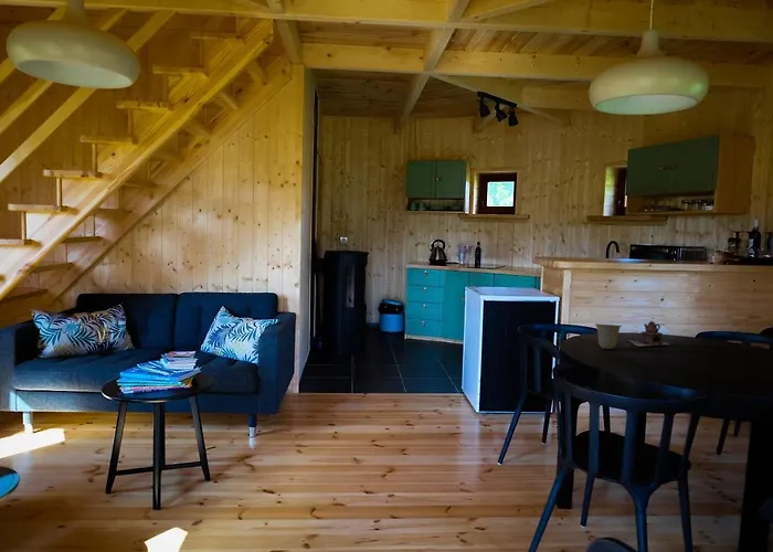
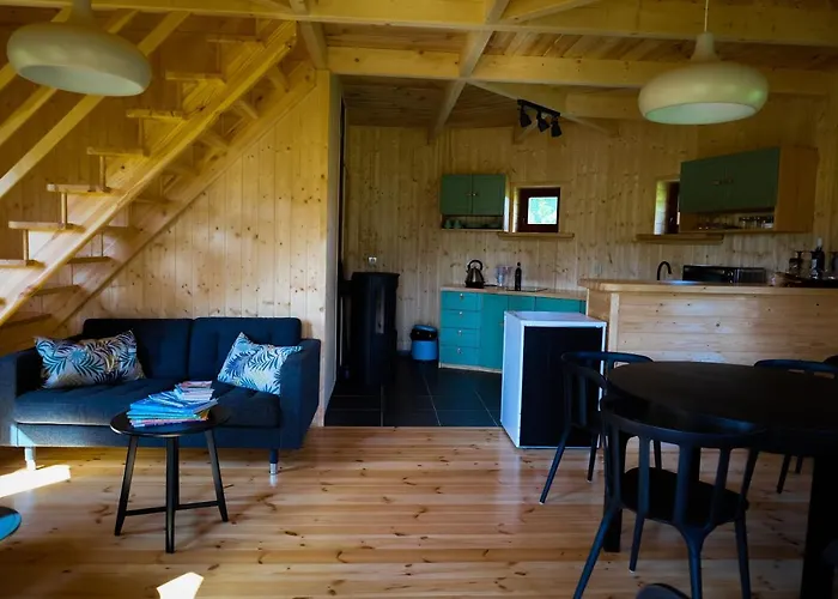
- cup [594,322,623,350]
- teapot [625,320,670,348]
